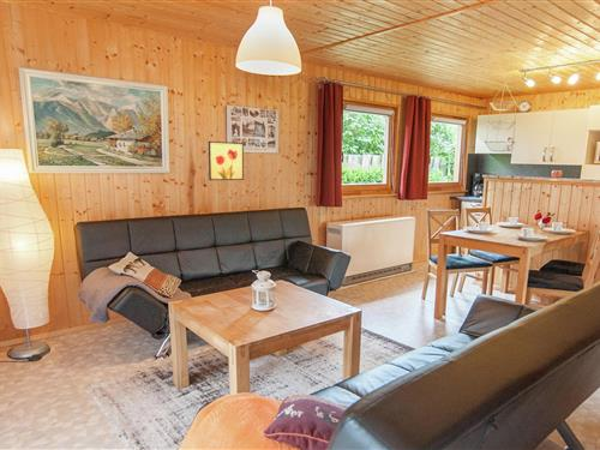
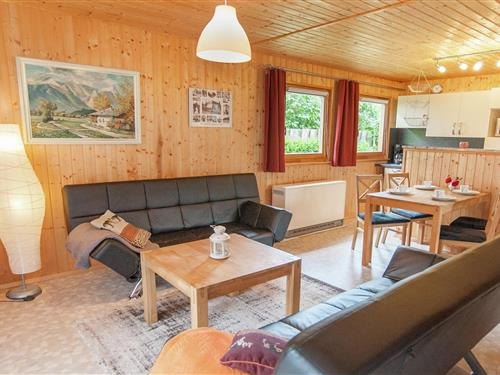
- wall art [208,140,245,181]
